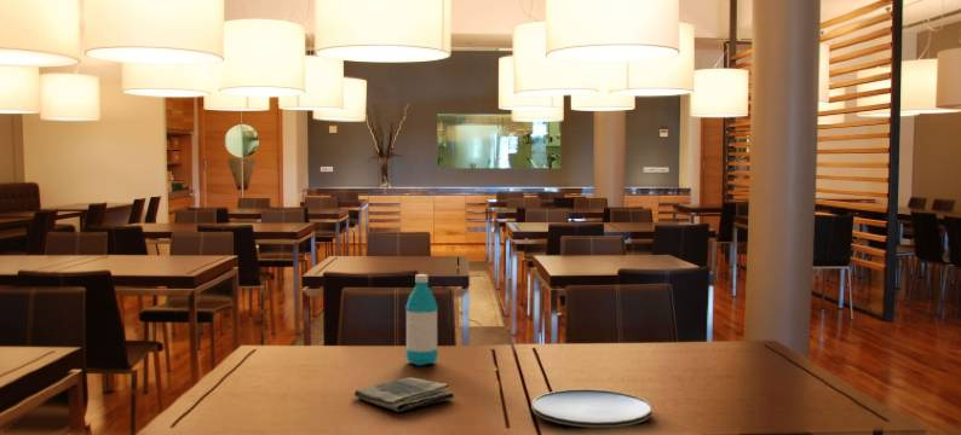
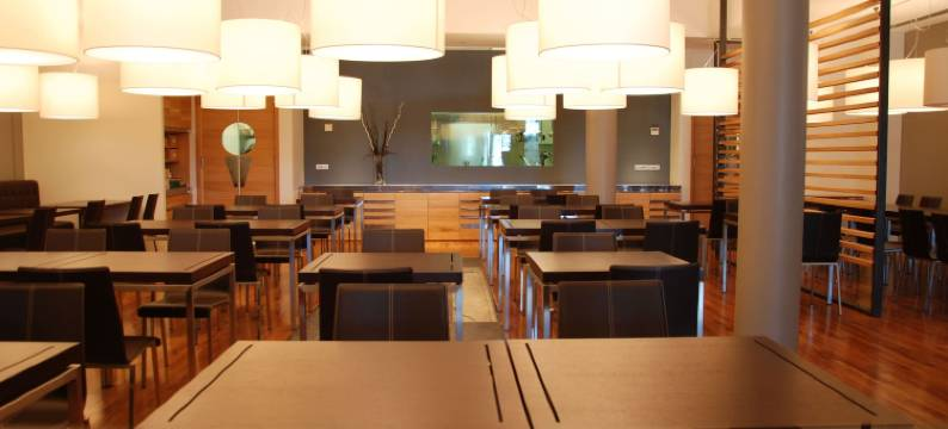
- dish towel [353,377,455,413]
- plate [530,388,652,429]
- water bottle [404,273,439,367]
